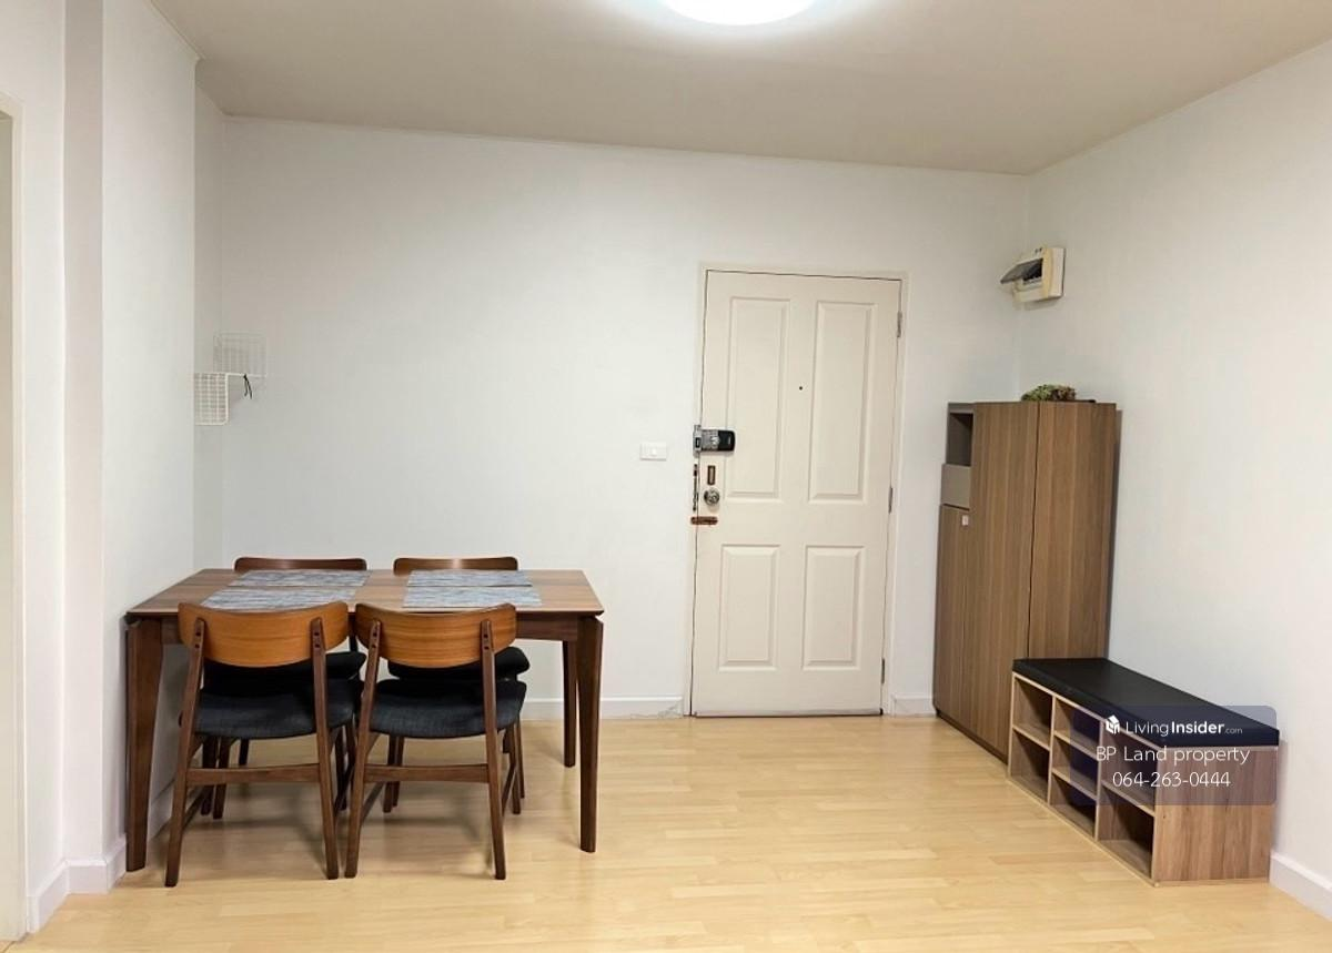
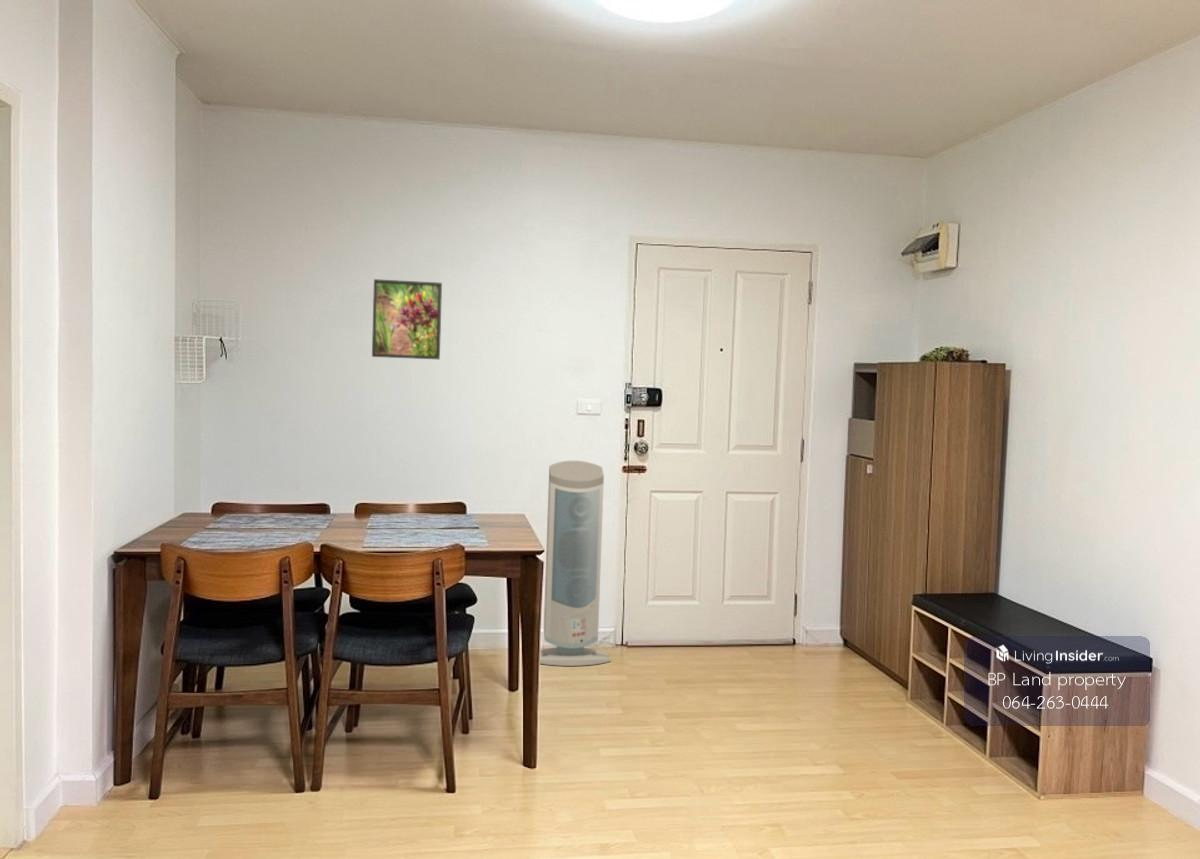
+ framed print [371,278,443,360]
+ air purifier [539,460,612,667]
